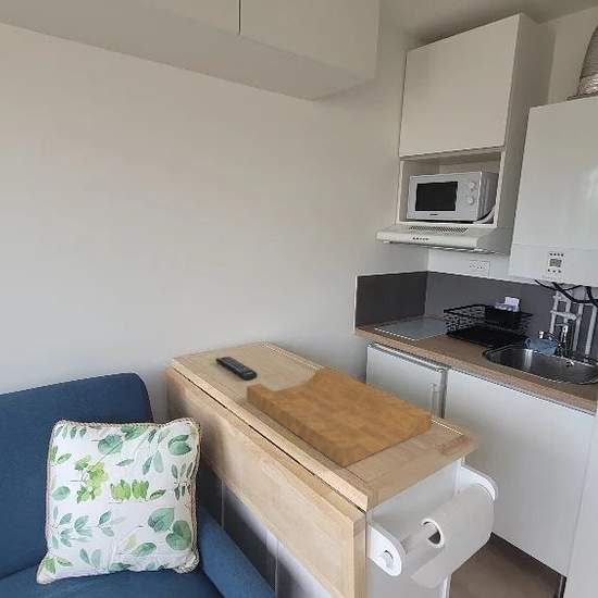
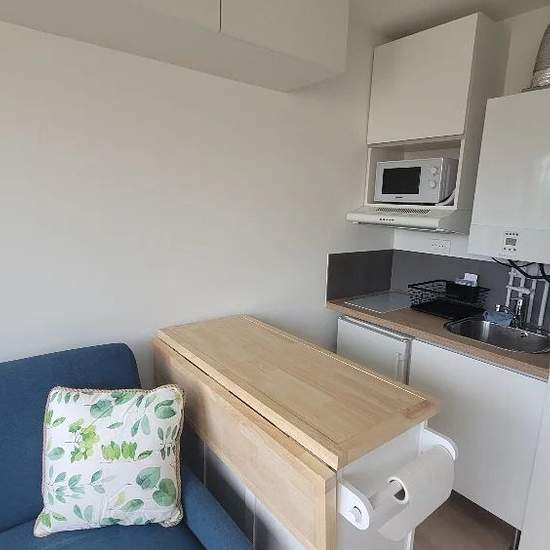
- cutting board [246,366,433,469]
- remote control [215,356,258,382]
